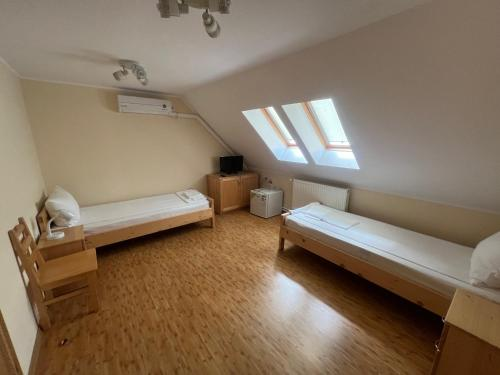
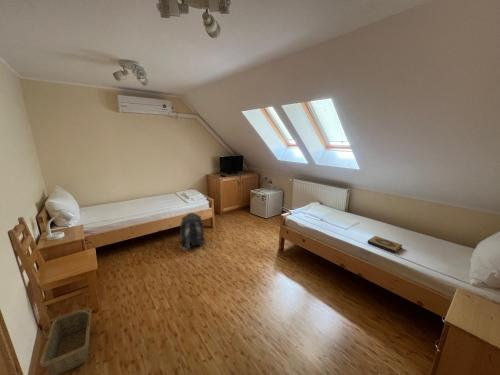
+ backpack [179,212,206,251]
+ hardback book [367,235,403,254]
+ basket [38,307,93,375]
